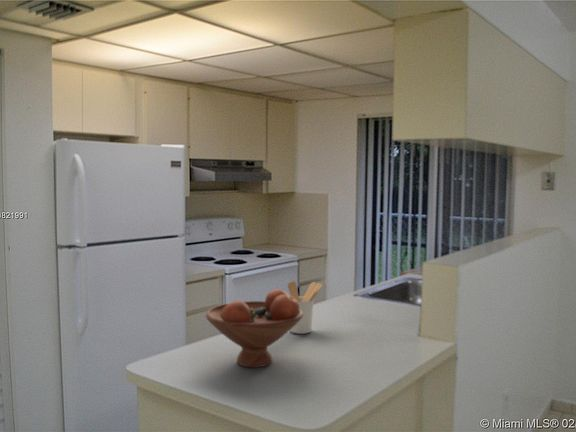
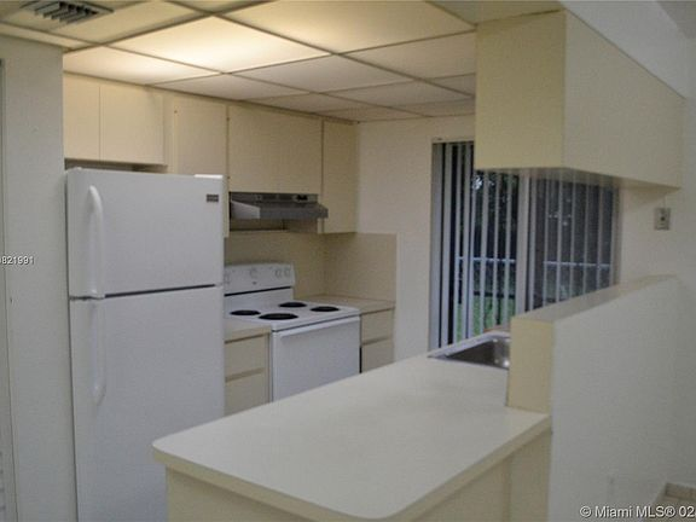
- utensil holder [287,280,323,335]
- fruit bowl [205,288,303,368]
